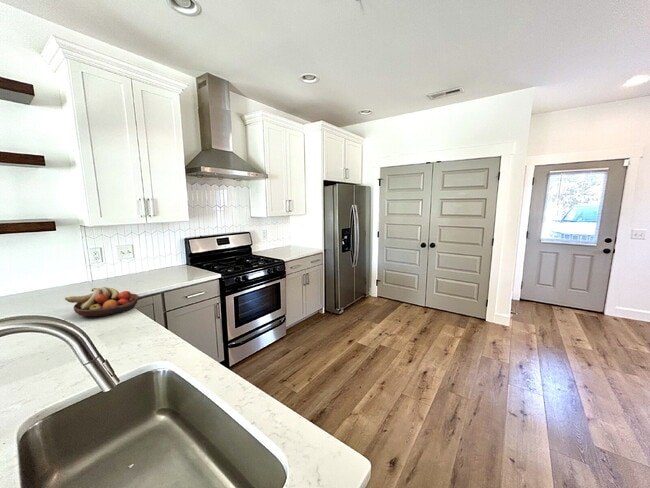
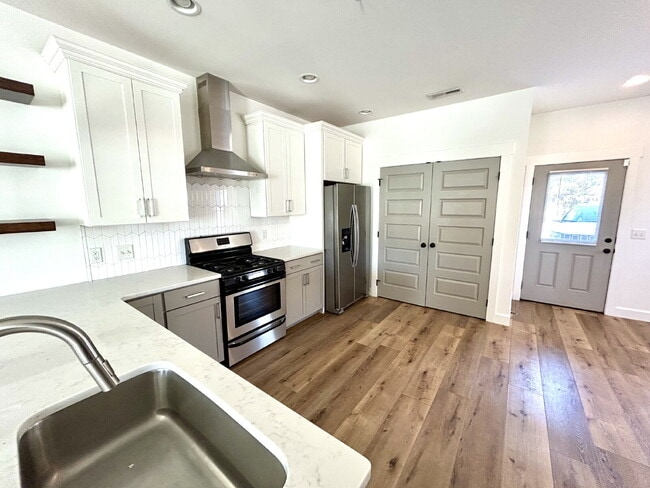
- fruit bowl [64,286,140,318]
